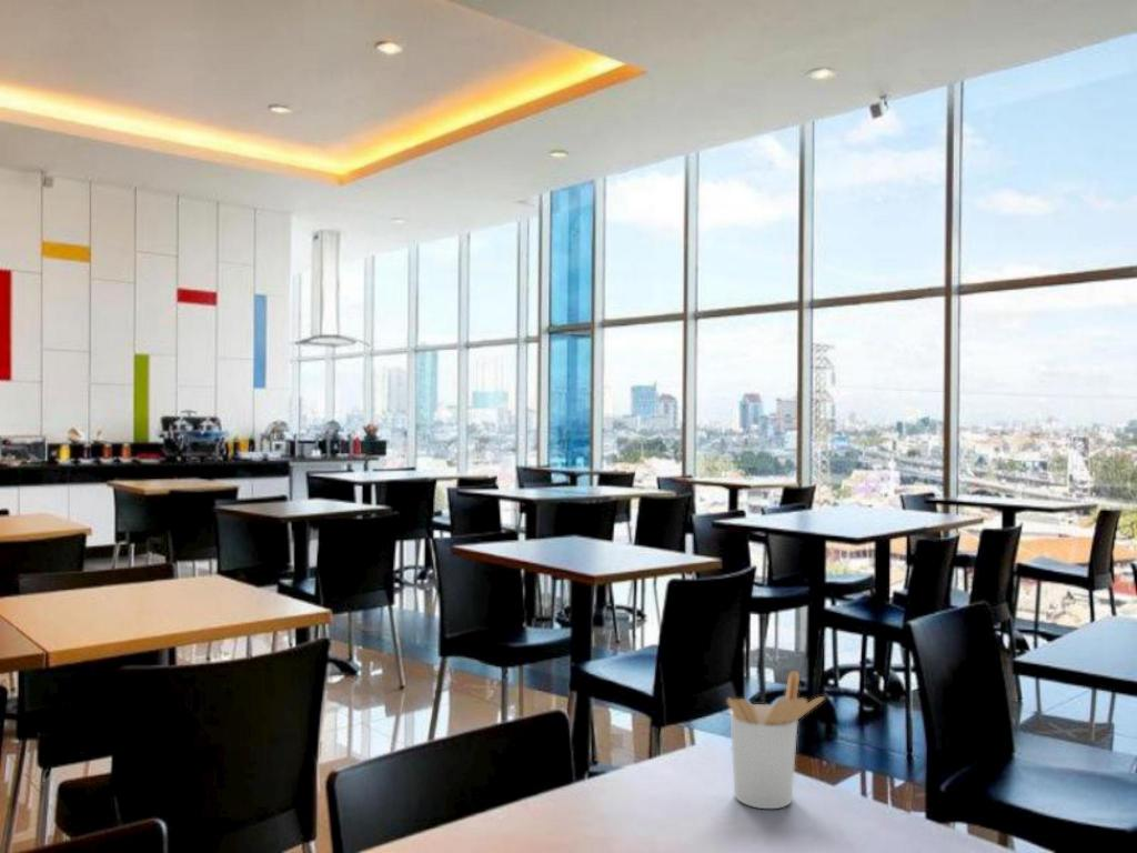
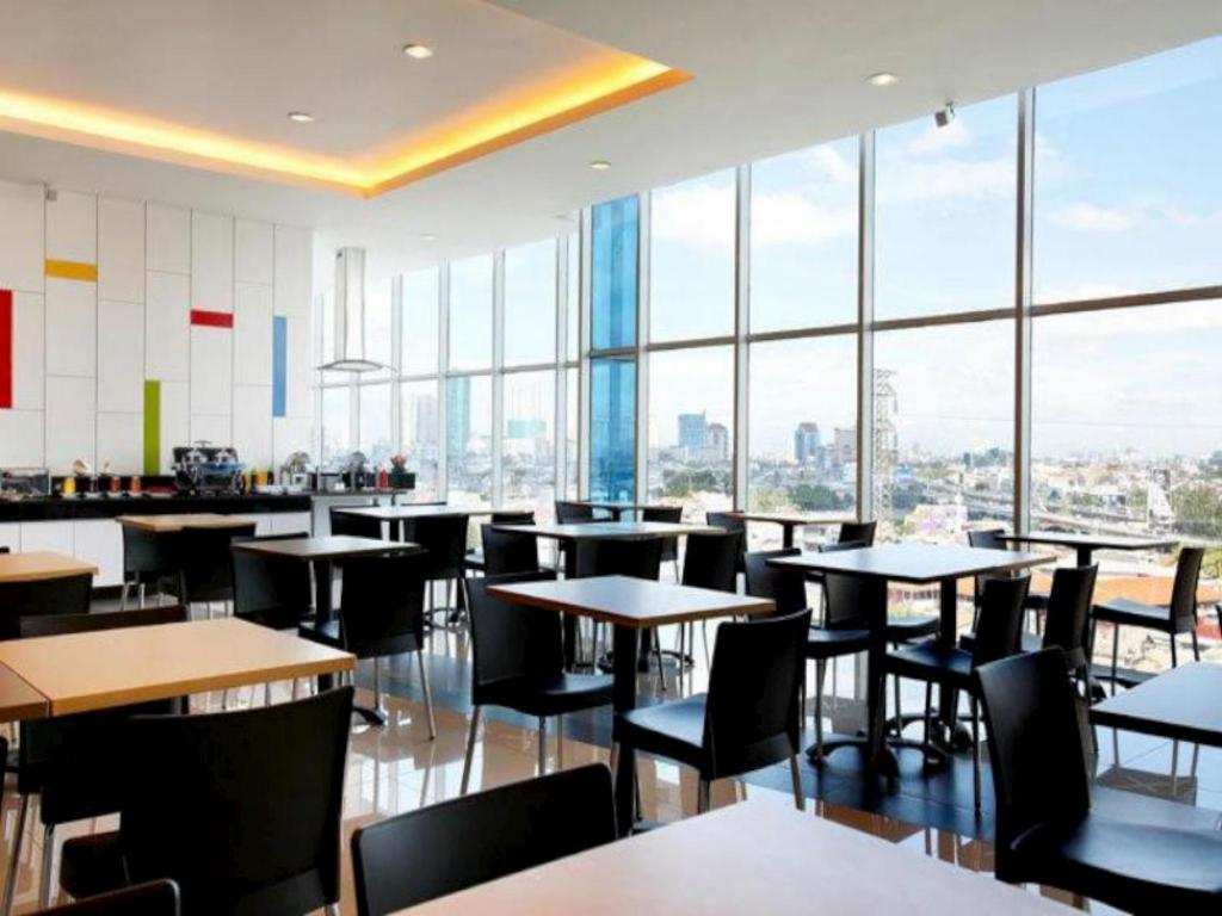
- utensil holder [726,670,826,810]
